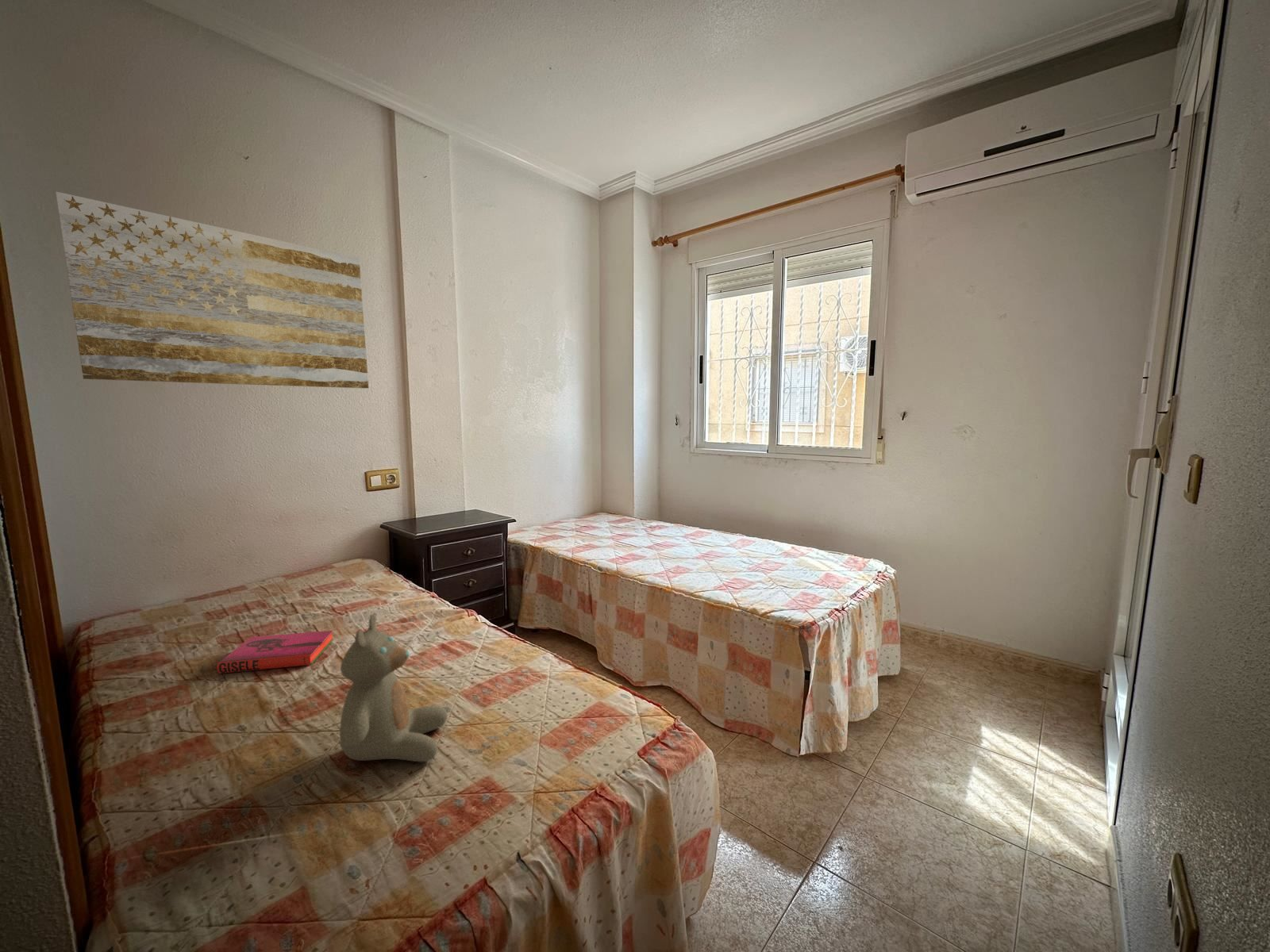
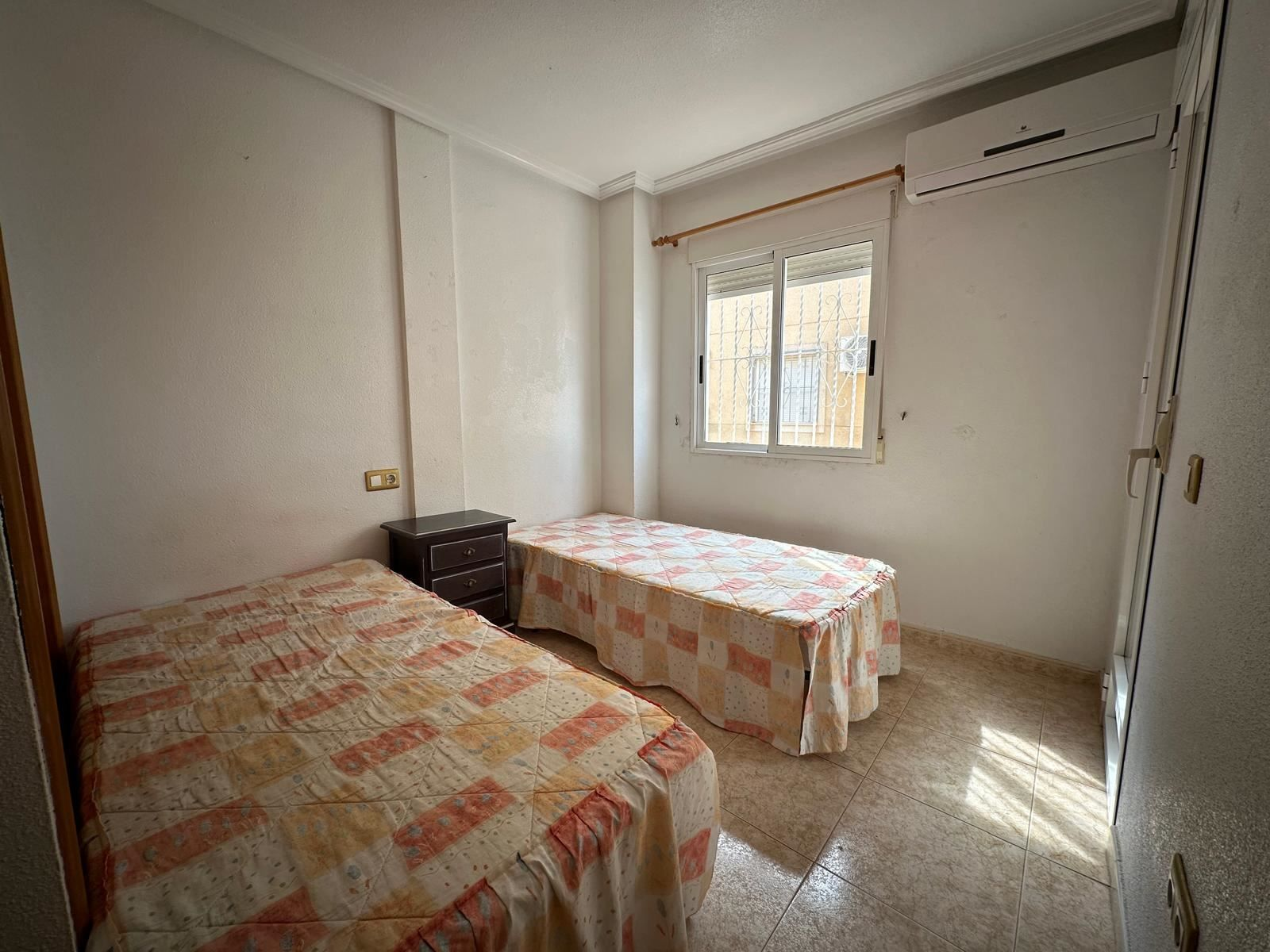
- hardback book [217,630,335,674]
- teddy bear [339,613,448,762]
- wall art [55,190,369,389]
